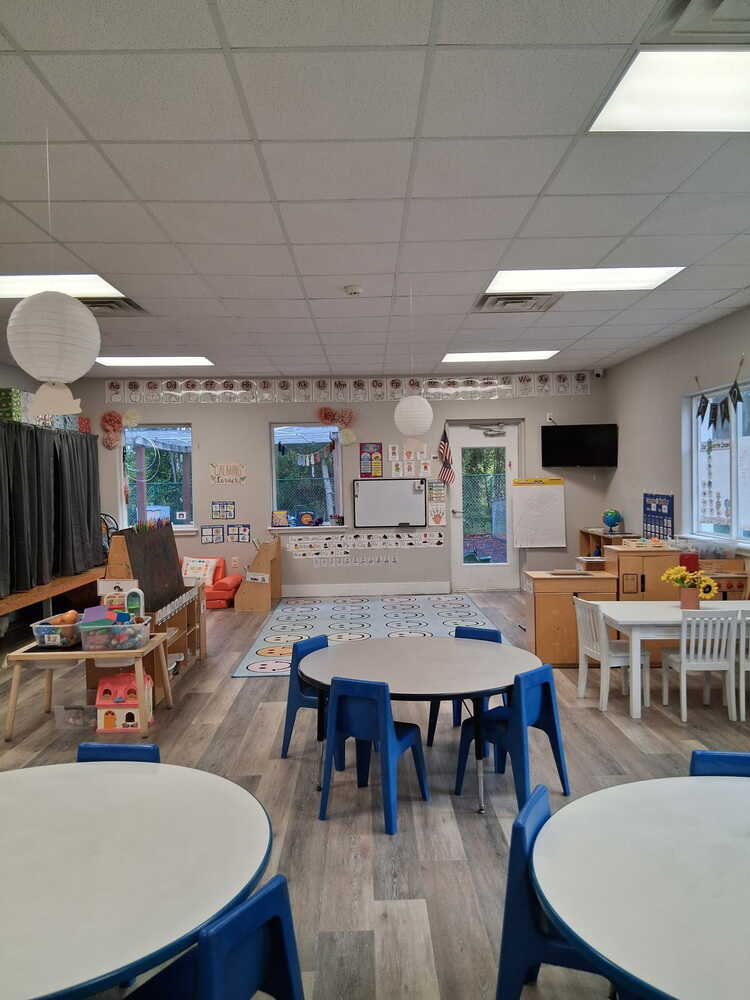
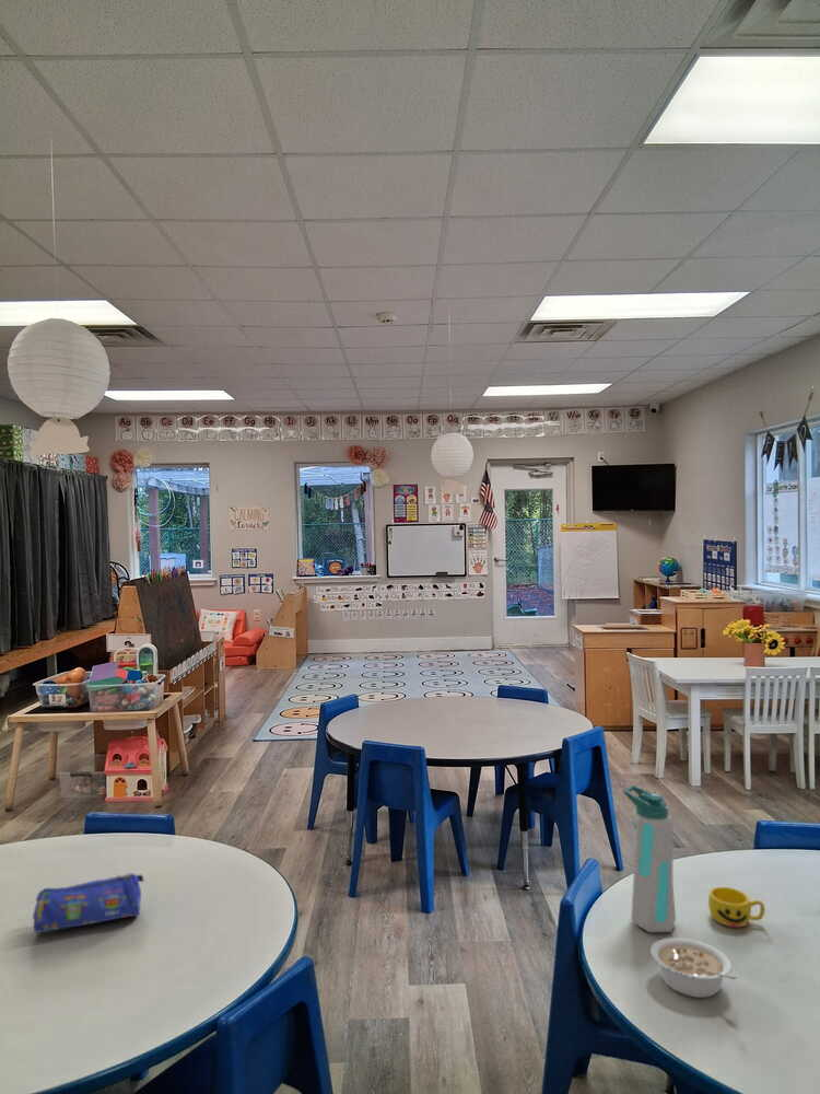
+ cup [707,886,766,928]
+ water bottle [622,784,677,933]
+ legume [649,936,738,999]
+ pencil case [32,872,145,934]
